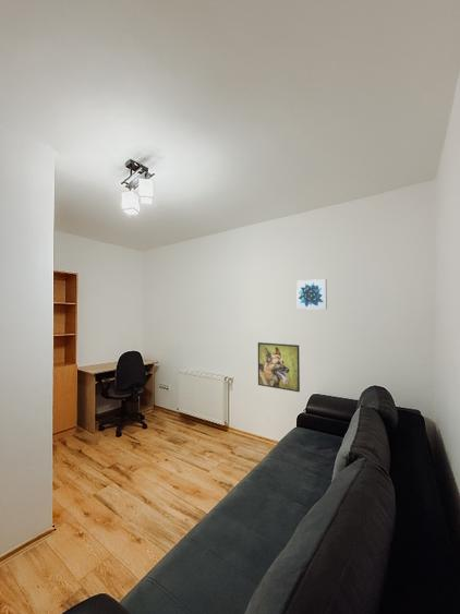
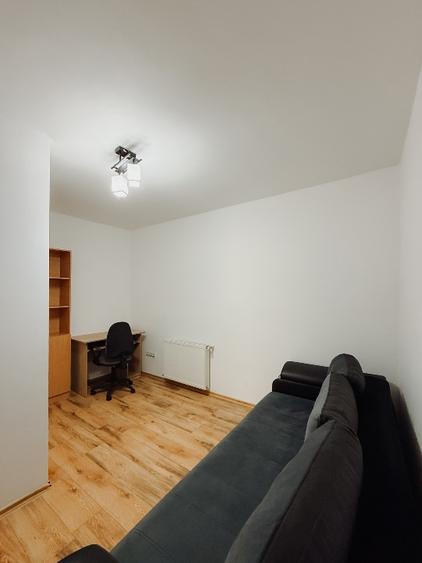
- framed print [257,341,301,393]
- wall art [295,278,328,311]
